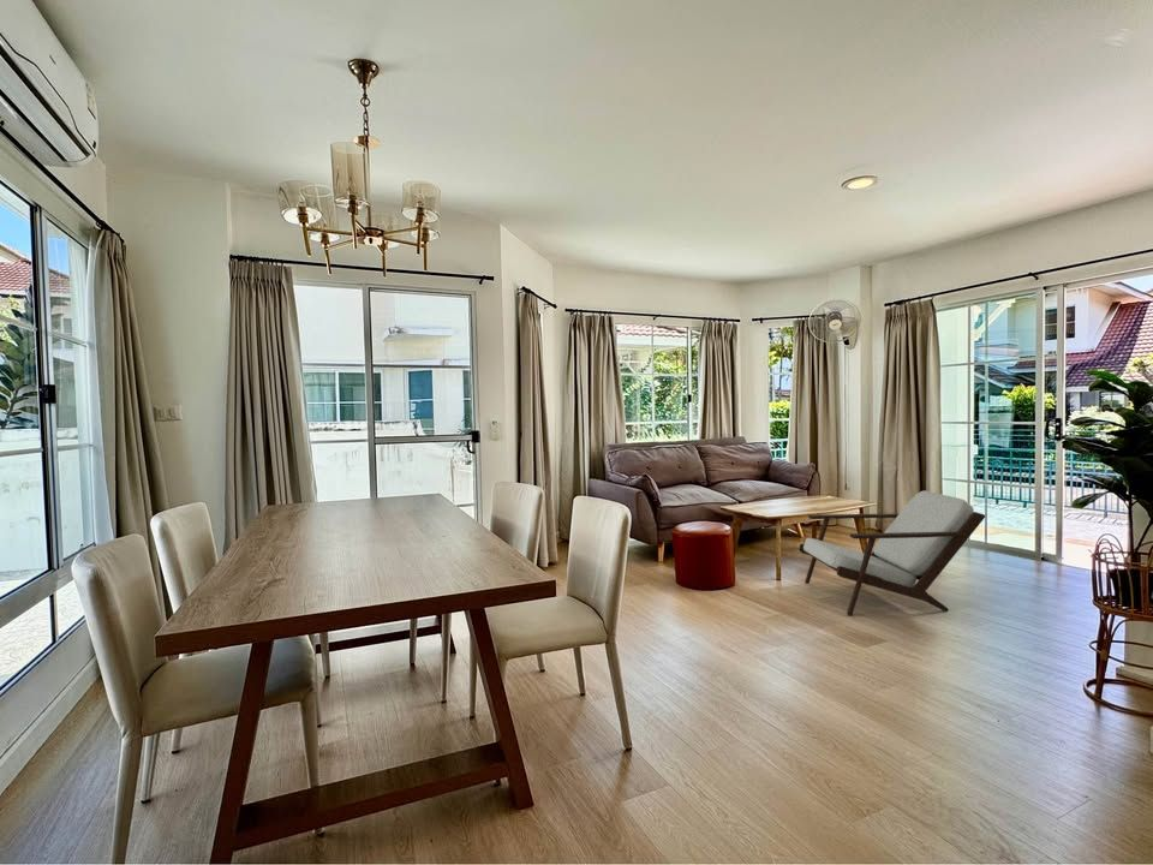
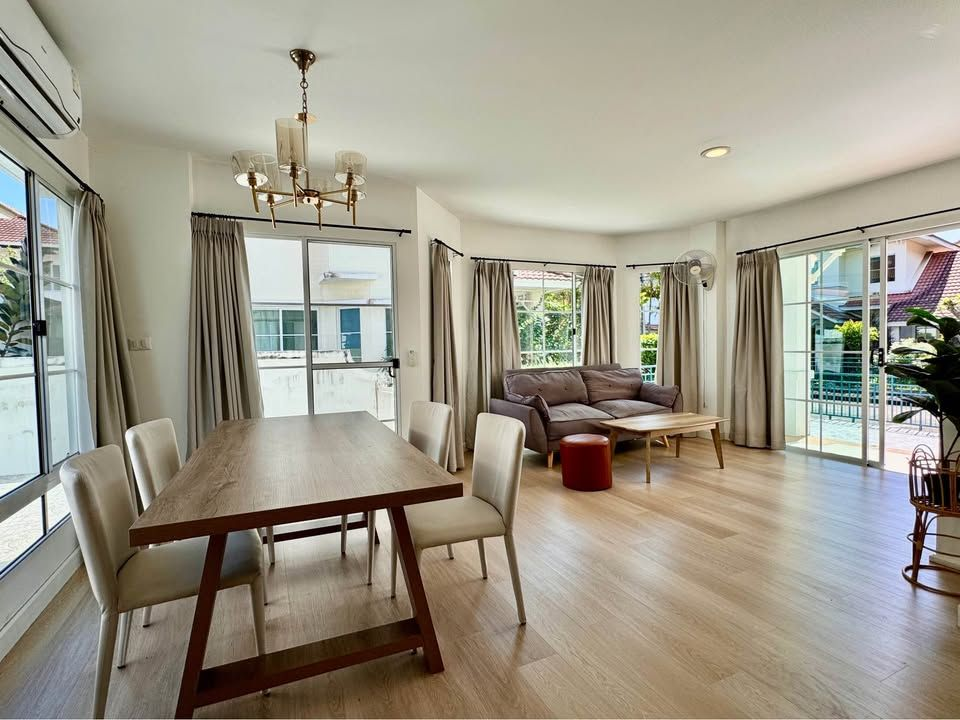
- armchair [797,490,986,616]
